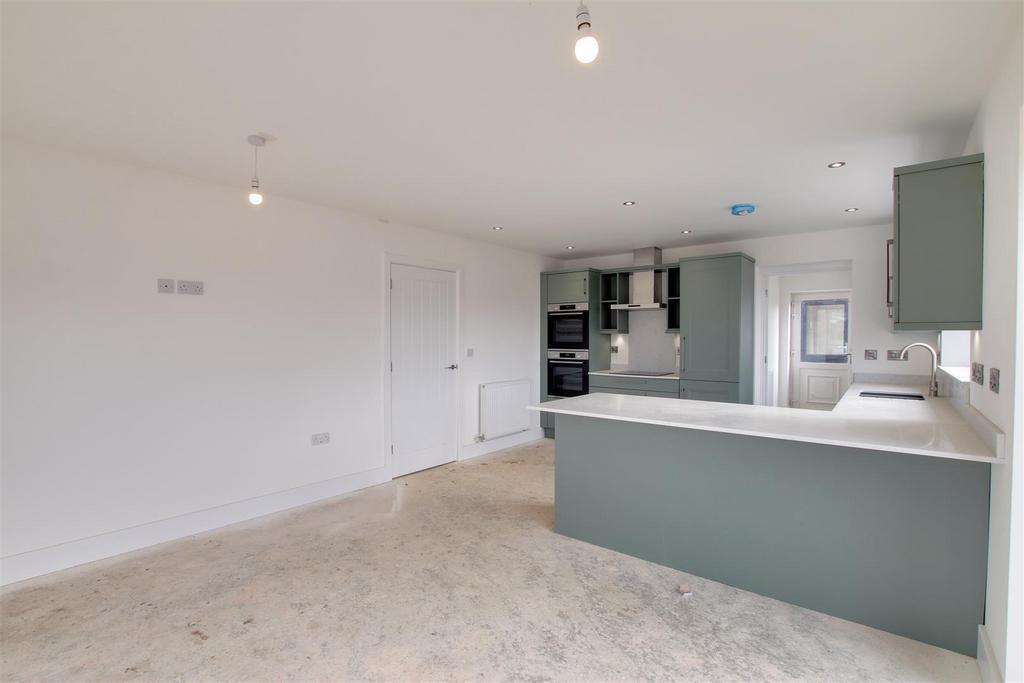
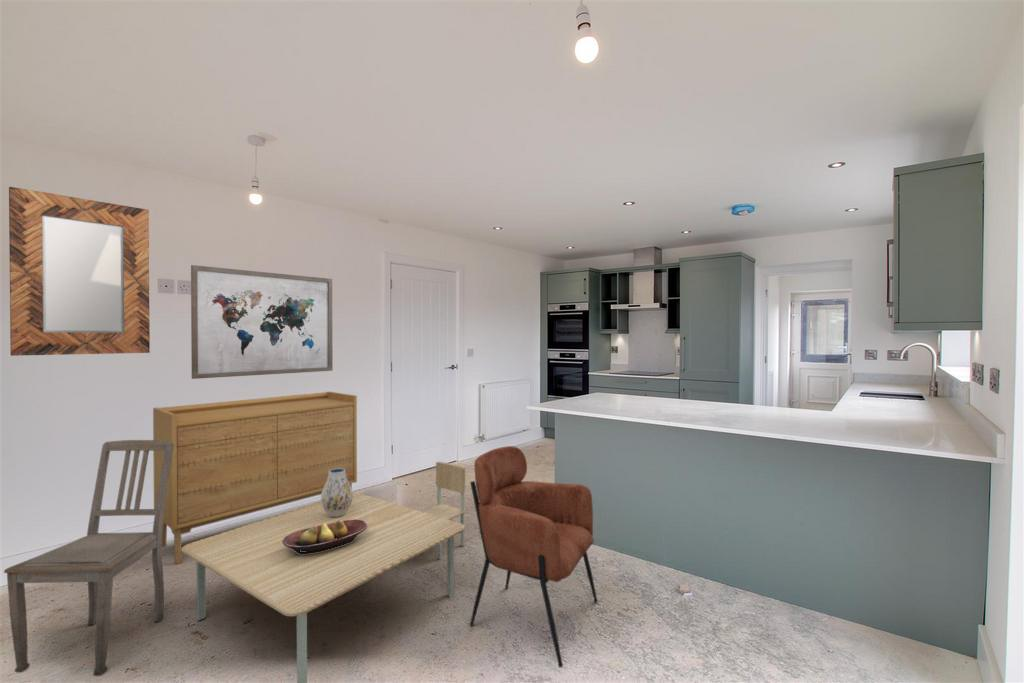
+ sideboard [152,391,358,565]
+ fruit bowl [282,519,368,554]
+ dining table [181,460,467,683]
+ home mirror [8,186,151,357]
+ wall art [190,264,334,380]
+ vase [320,468,354,517]
+ chair [469,445,599,668]
+ dining chair [3,439,173,676]
